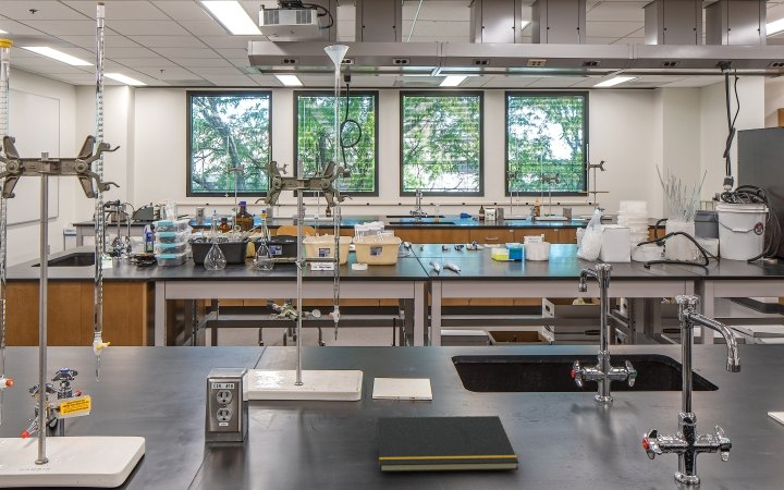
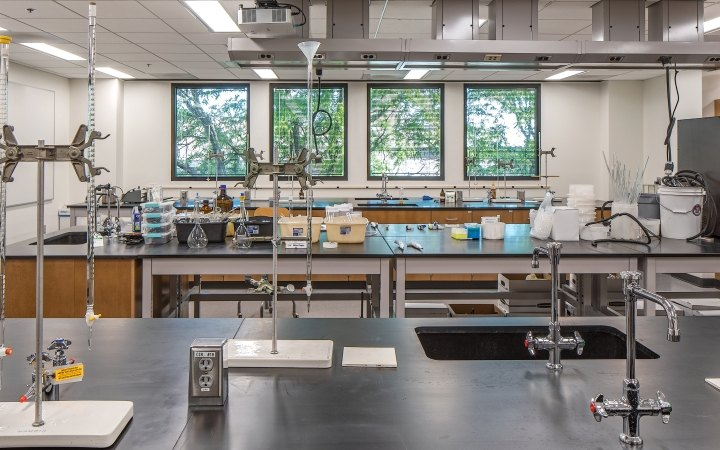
- notepad [375,415,519,474]
